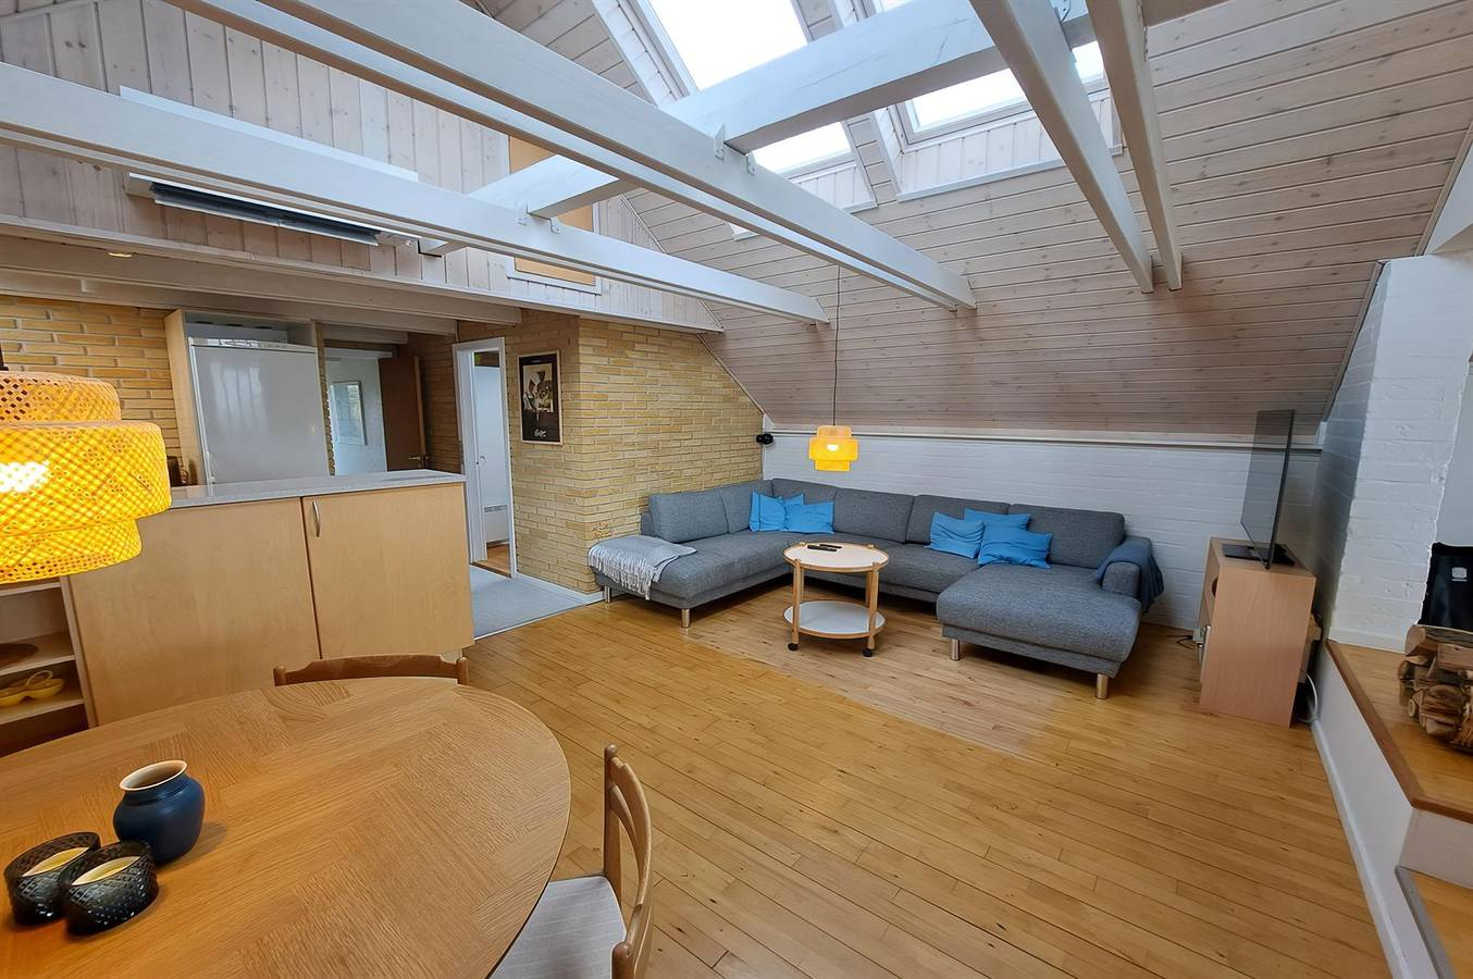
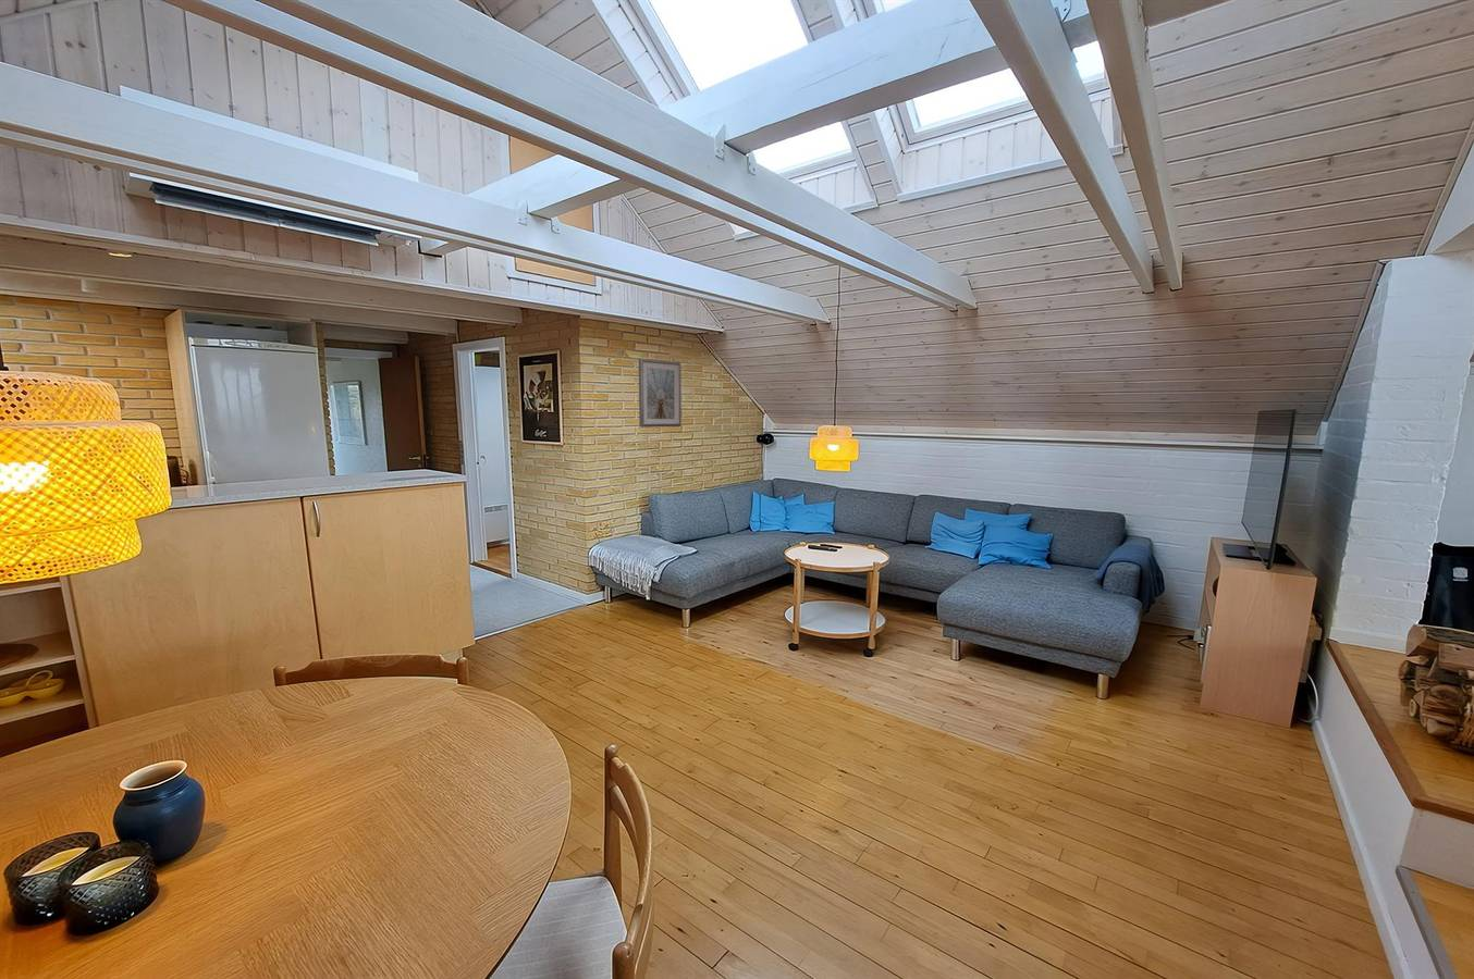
+ picture frame [637,358,682,428]
